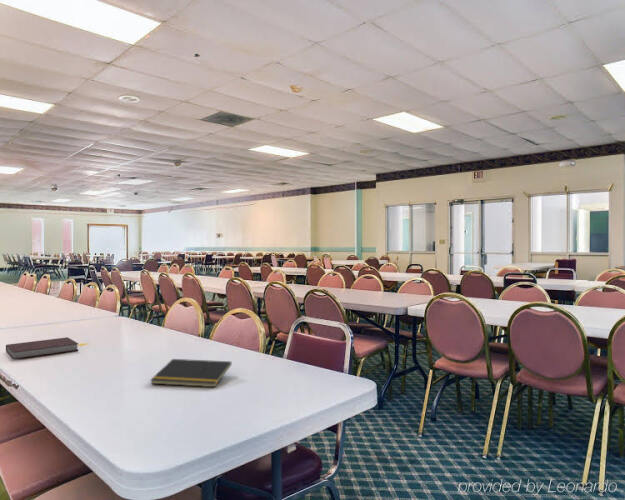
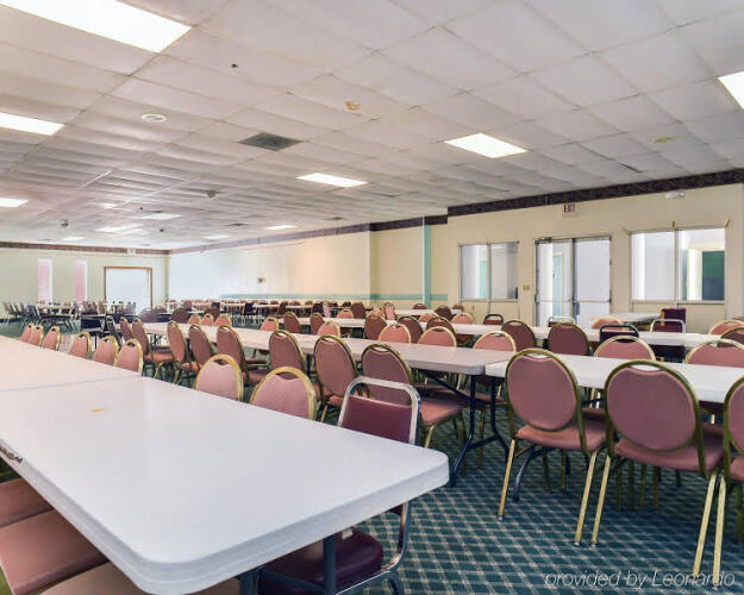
- notepad [150,358,232,388]
- notebook [5,336,79,360]
